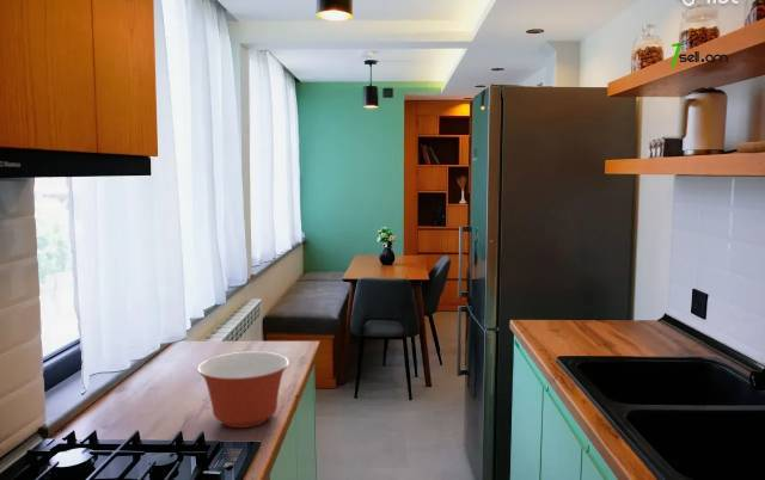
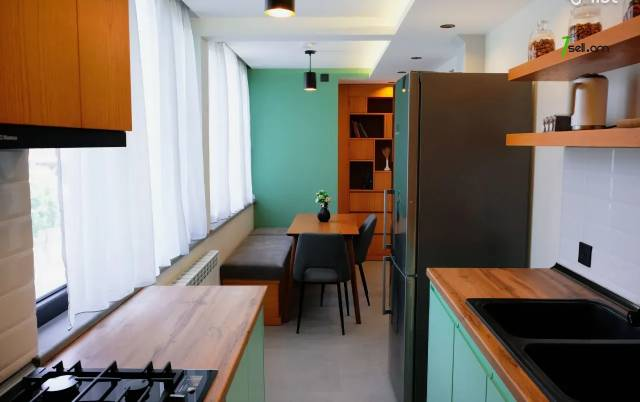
- mixing bowl [196,351,290,429]
